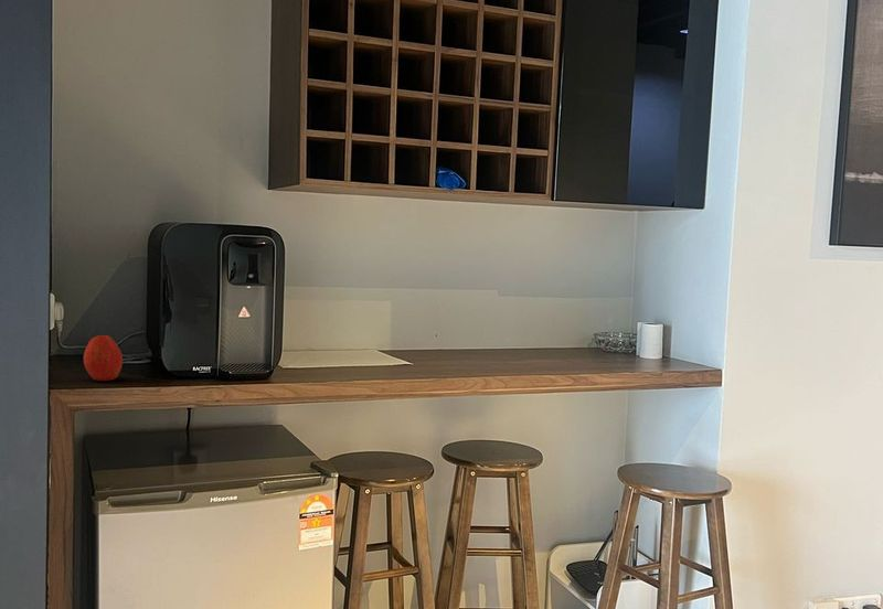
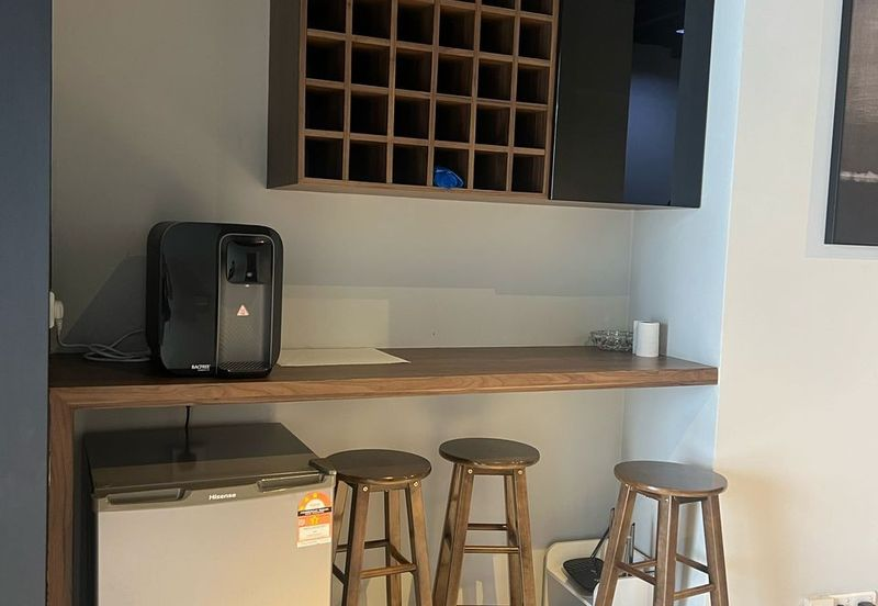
- apple [83,334,124,382]
